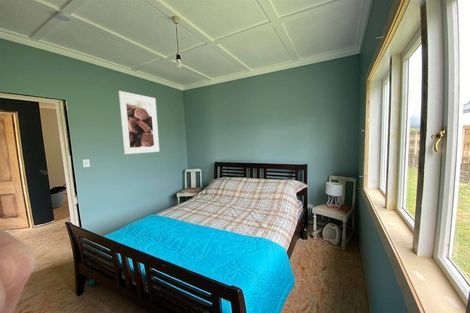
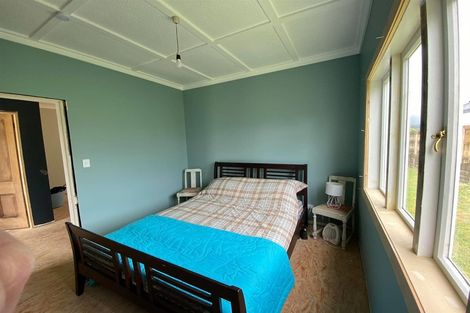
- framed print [117,90,160,155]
